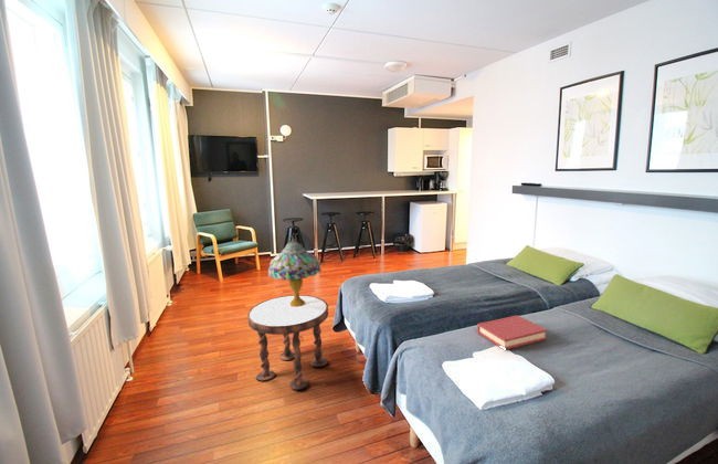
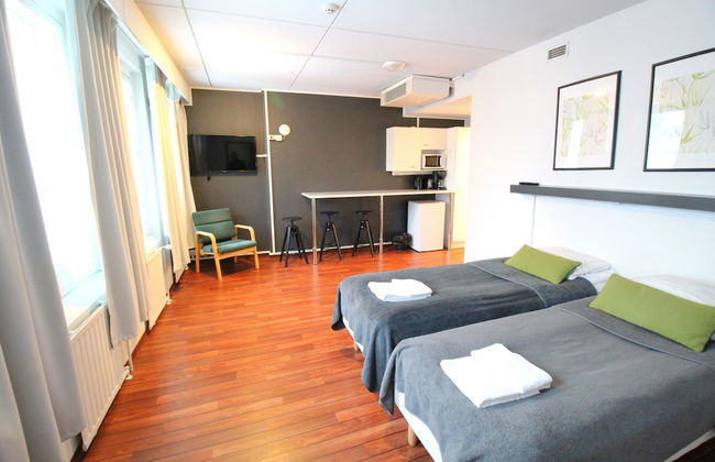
- side table [246,294,329,391]
- table lamp [267,236,323,307]
- hardback book [476,314,548,350]
